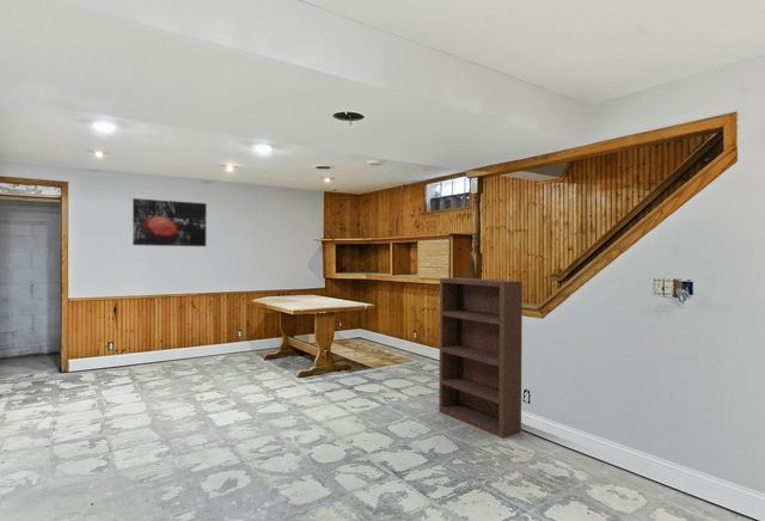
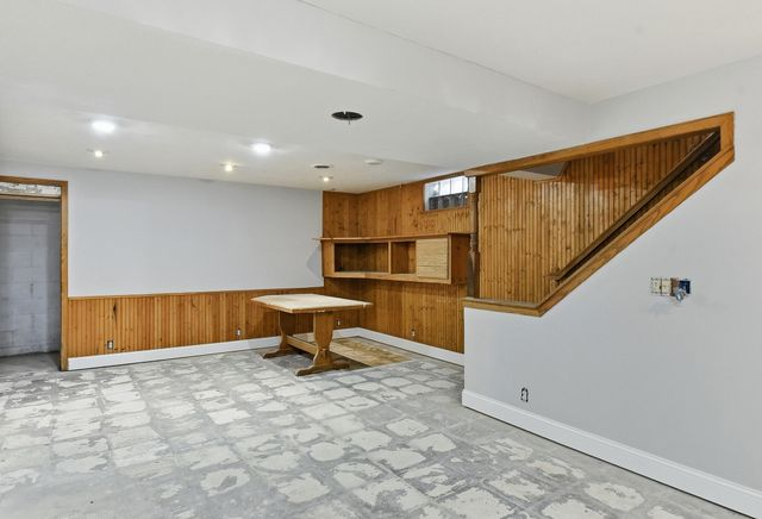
- wall art [131,197,208,247]
- bookcase [437,276,524,439]
